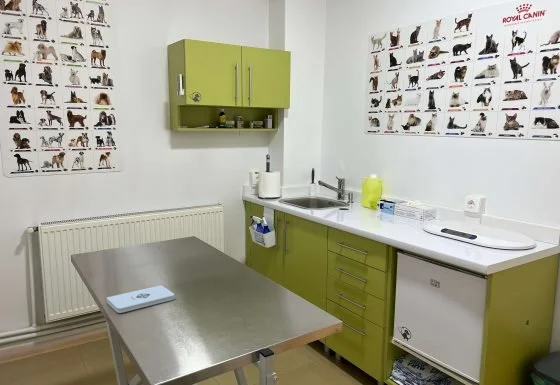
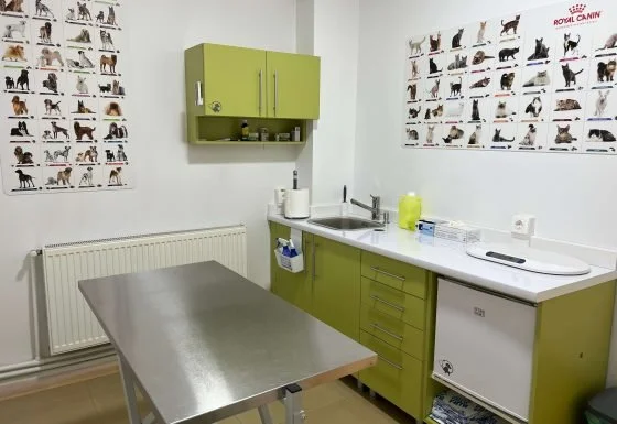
- notepad [105,284,175,314]
